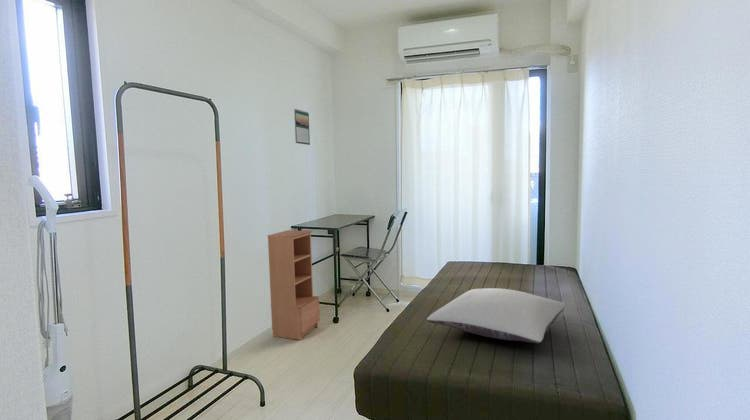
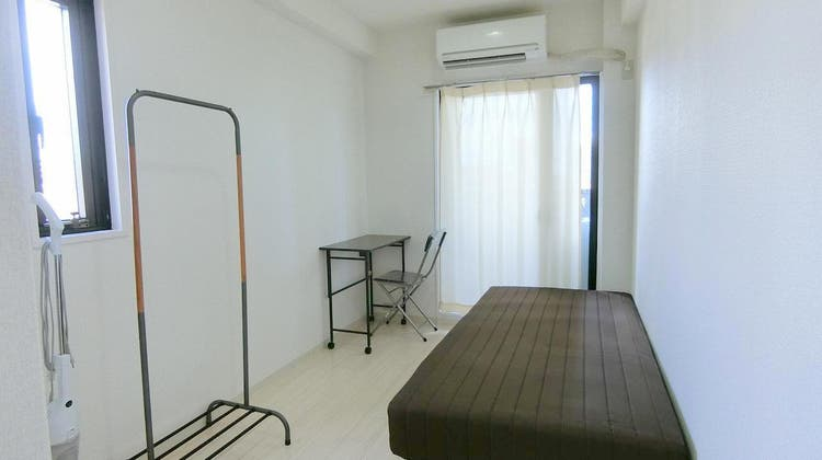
- bookcase [267,229,321,341]
- calendar [293,108,311,146]
- pillow [426,287,567,344]
